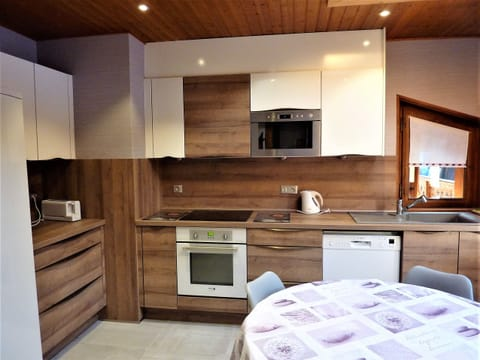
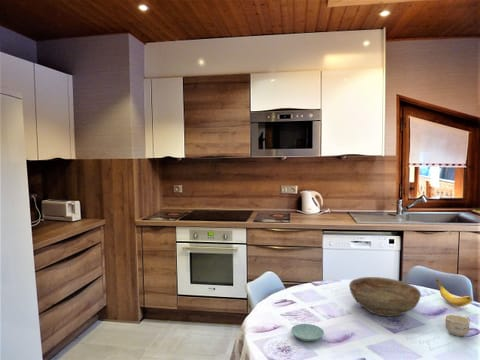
+ bowl [348,276,422,317]
+ banana [435,279,474,307]
+ saucer [290,323,325,342]
+ cup [444,314,471,337]
